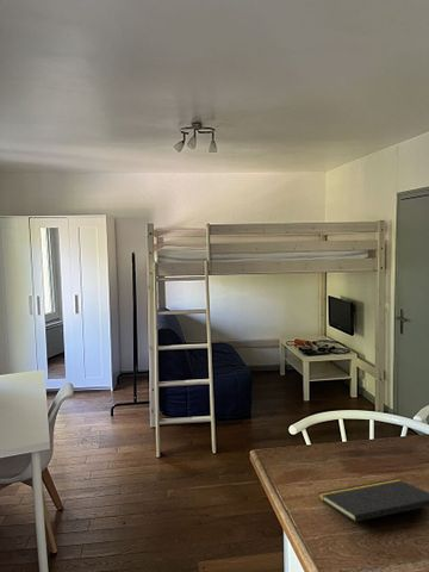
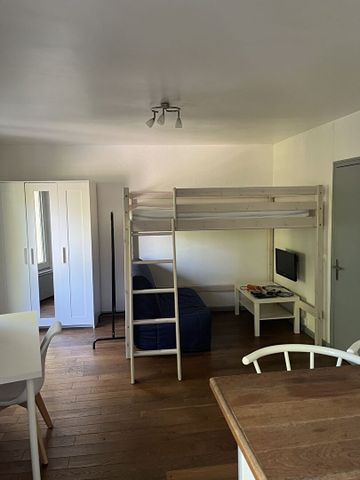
- notepad [317,477,429,523]
